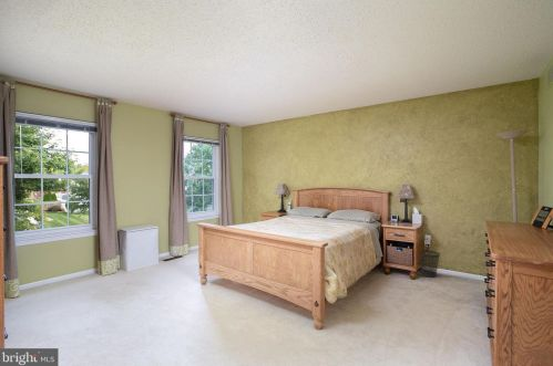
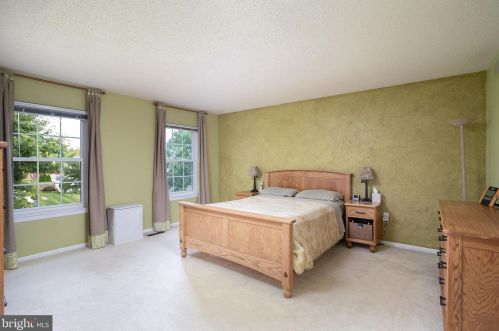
- wastebasket [418,249,441,279]
